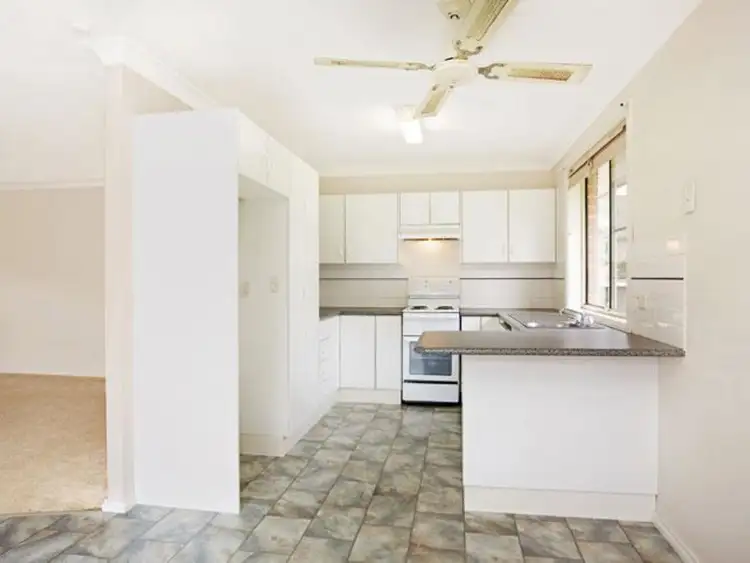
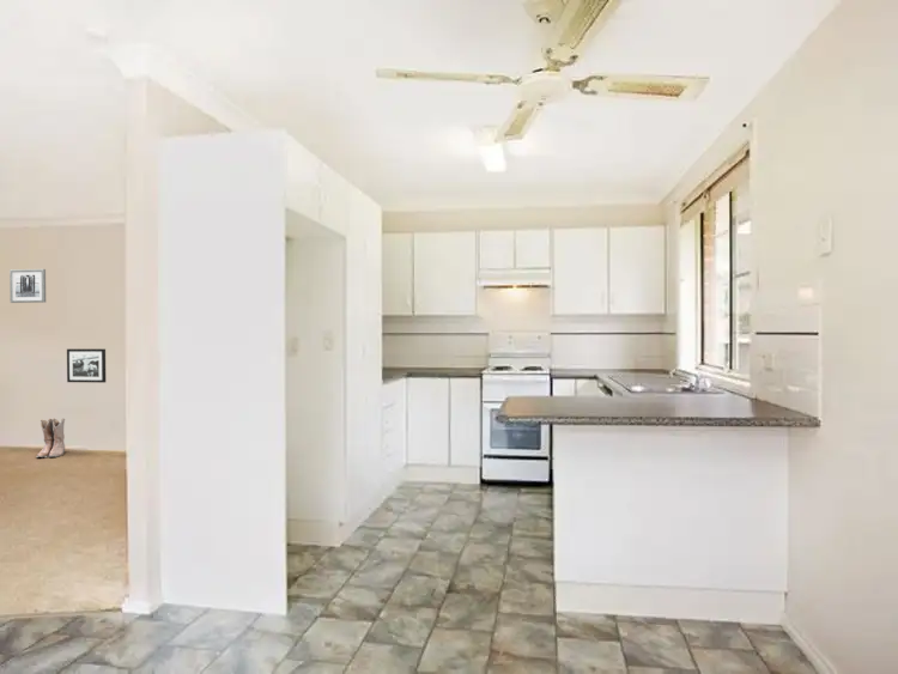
+ wall art [8,268,47,304]
+ picture frame [66,348,107,384]
+ boots [35,417,66,459]
